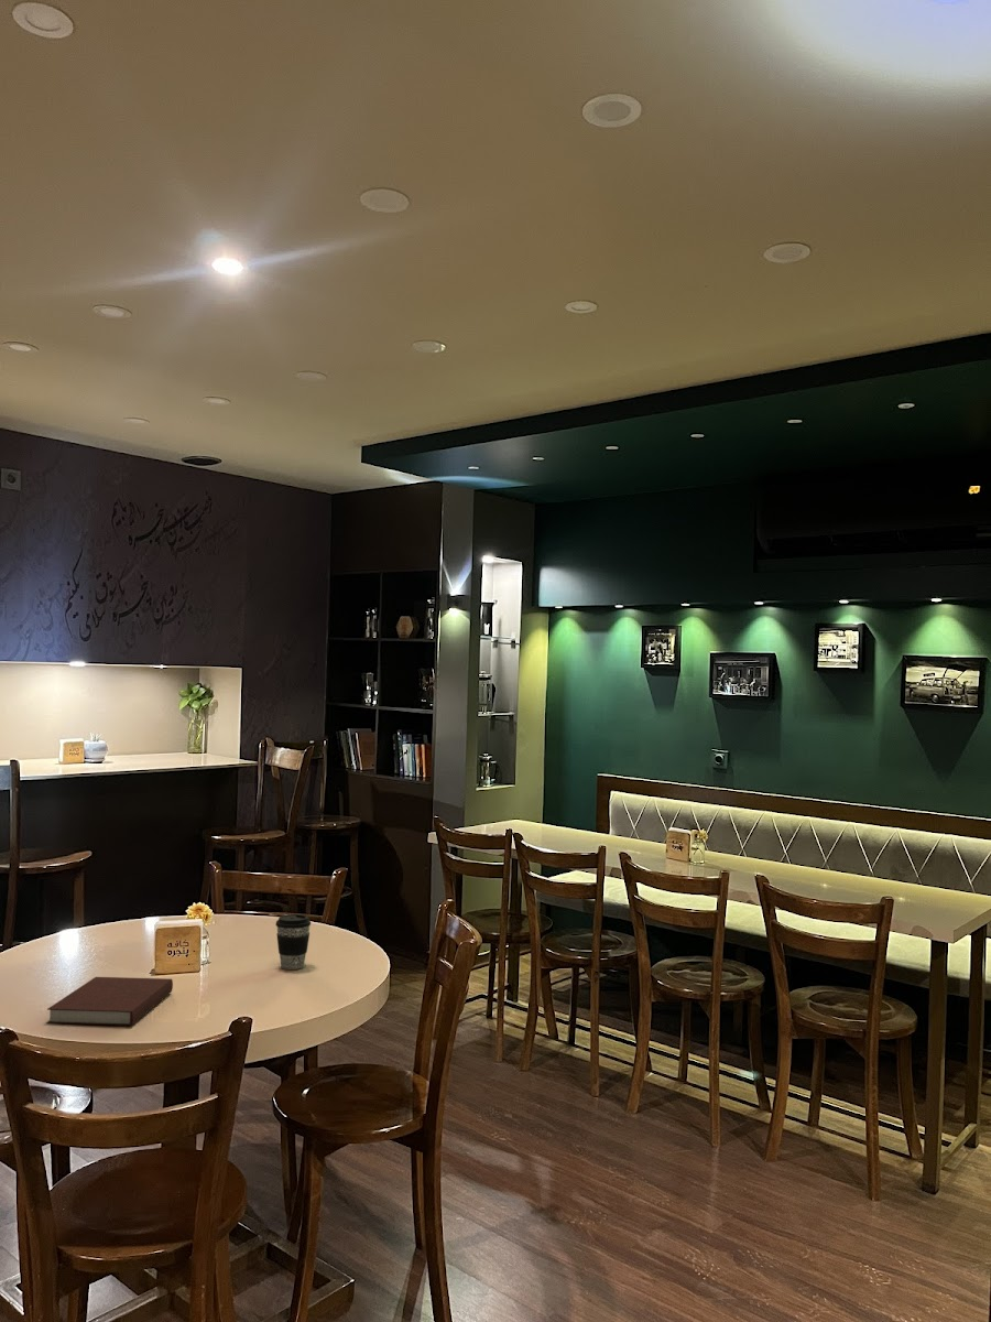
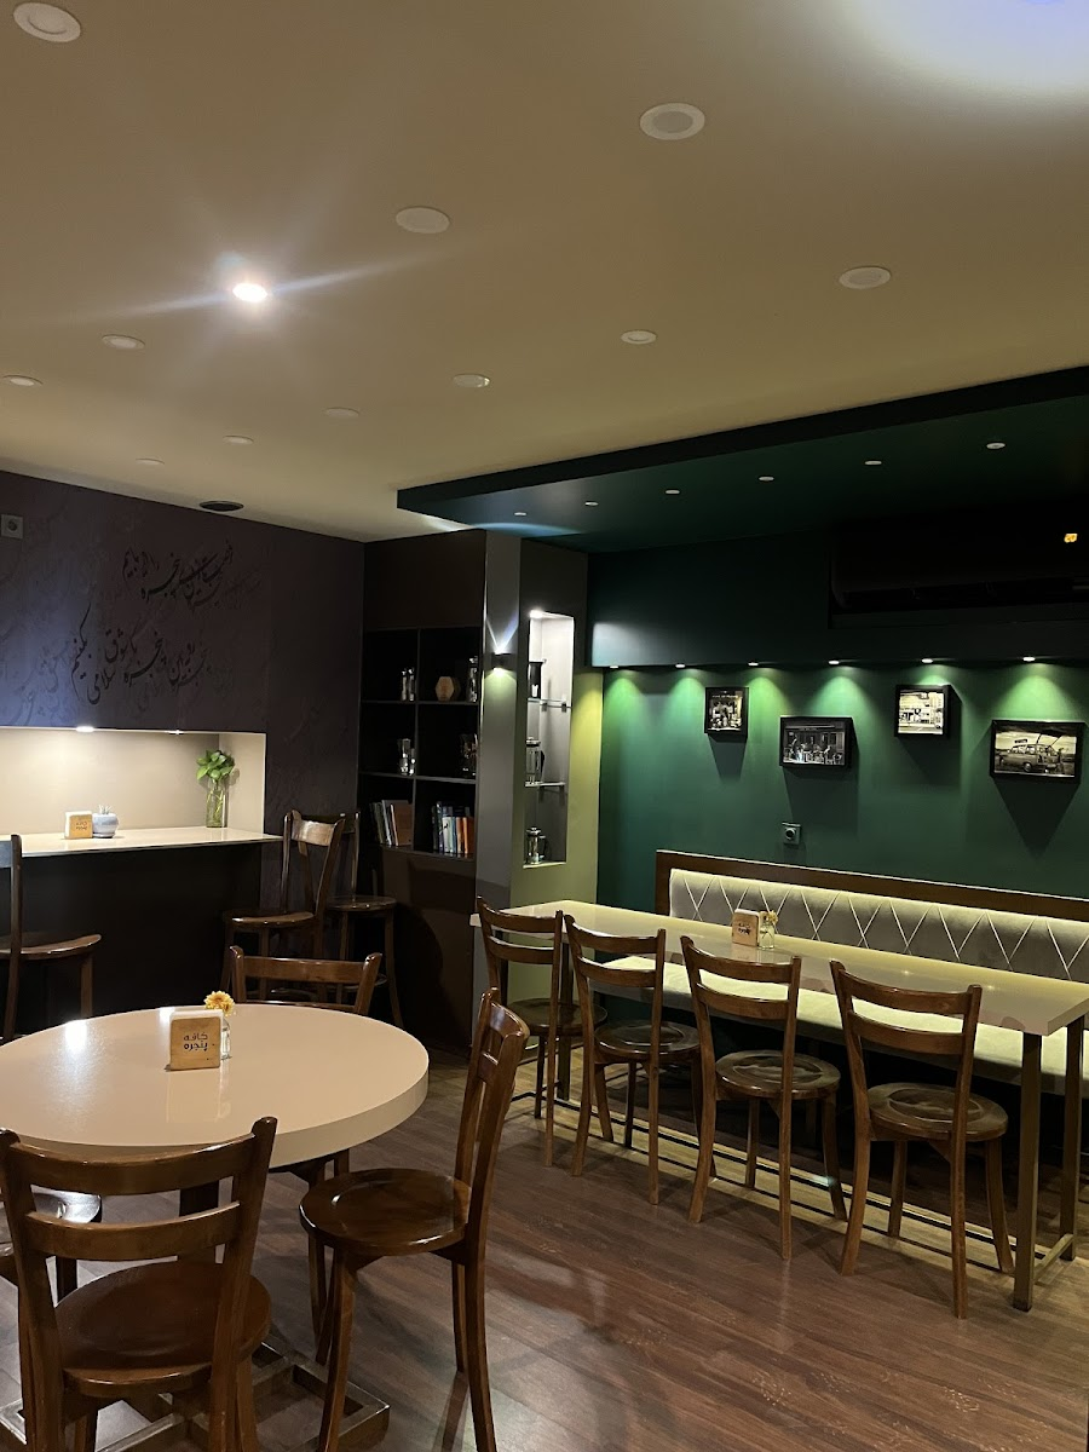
- coffee cup [275,913,312,971]
- notebook [46,976,174,1027]
